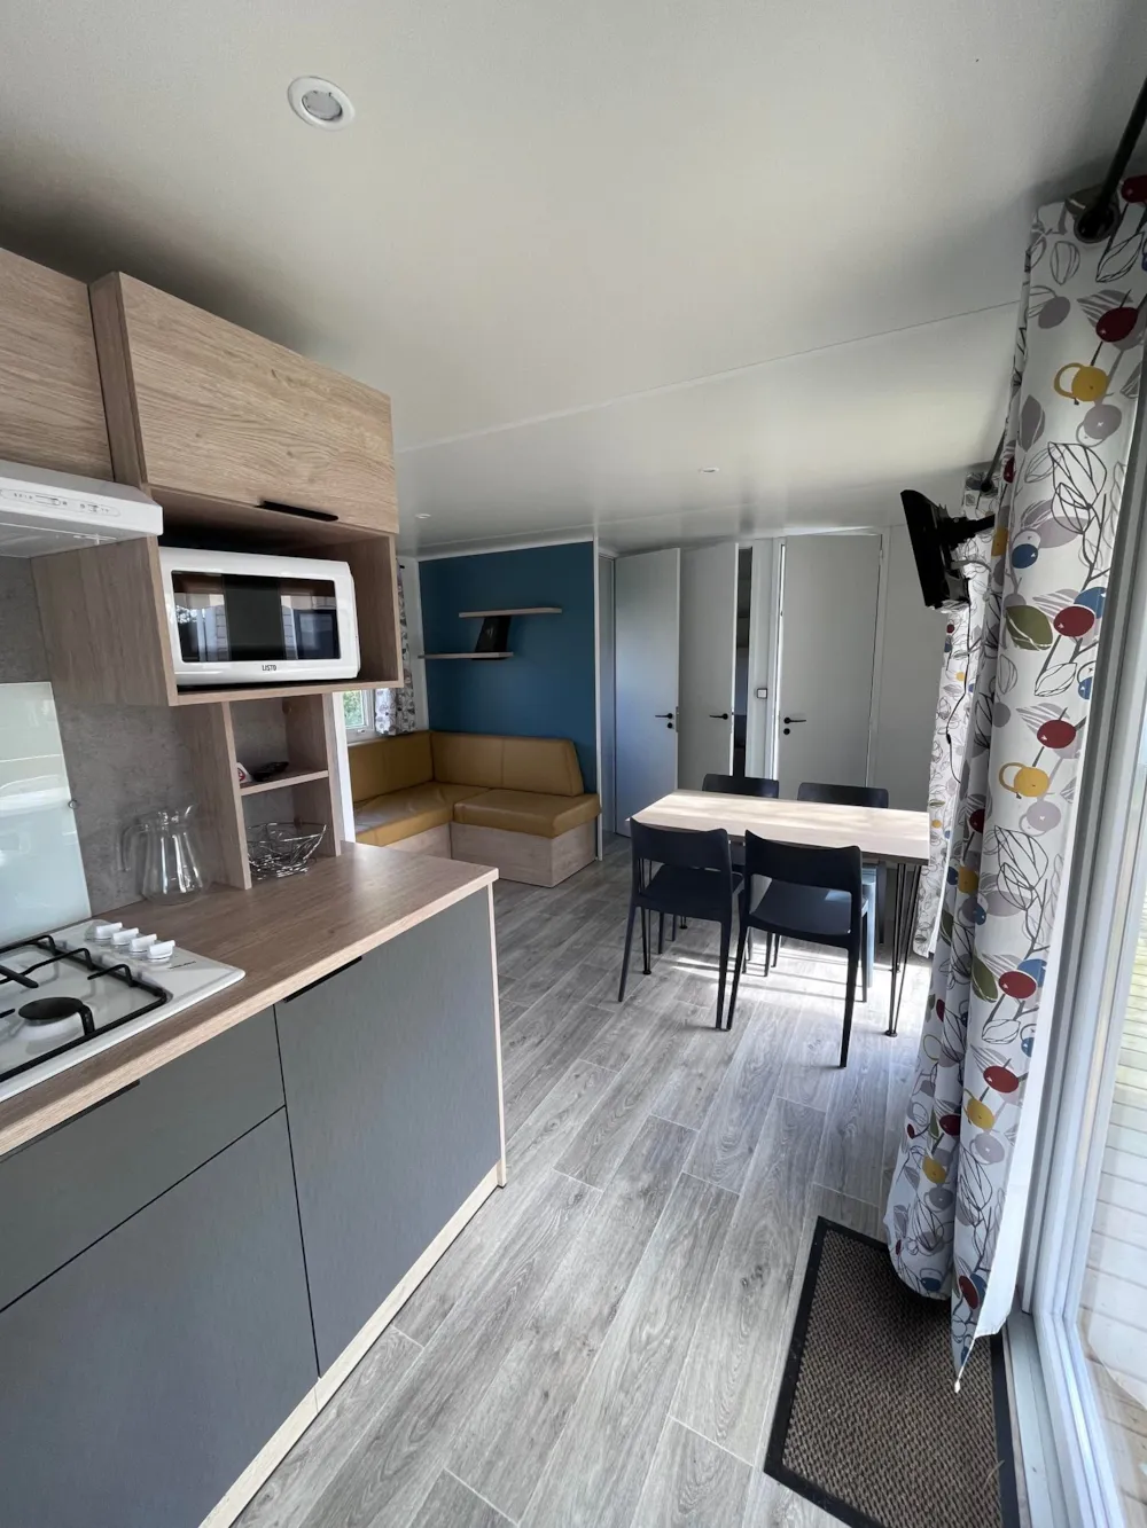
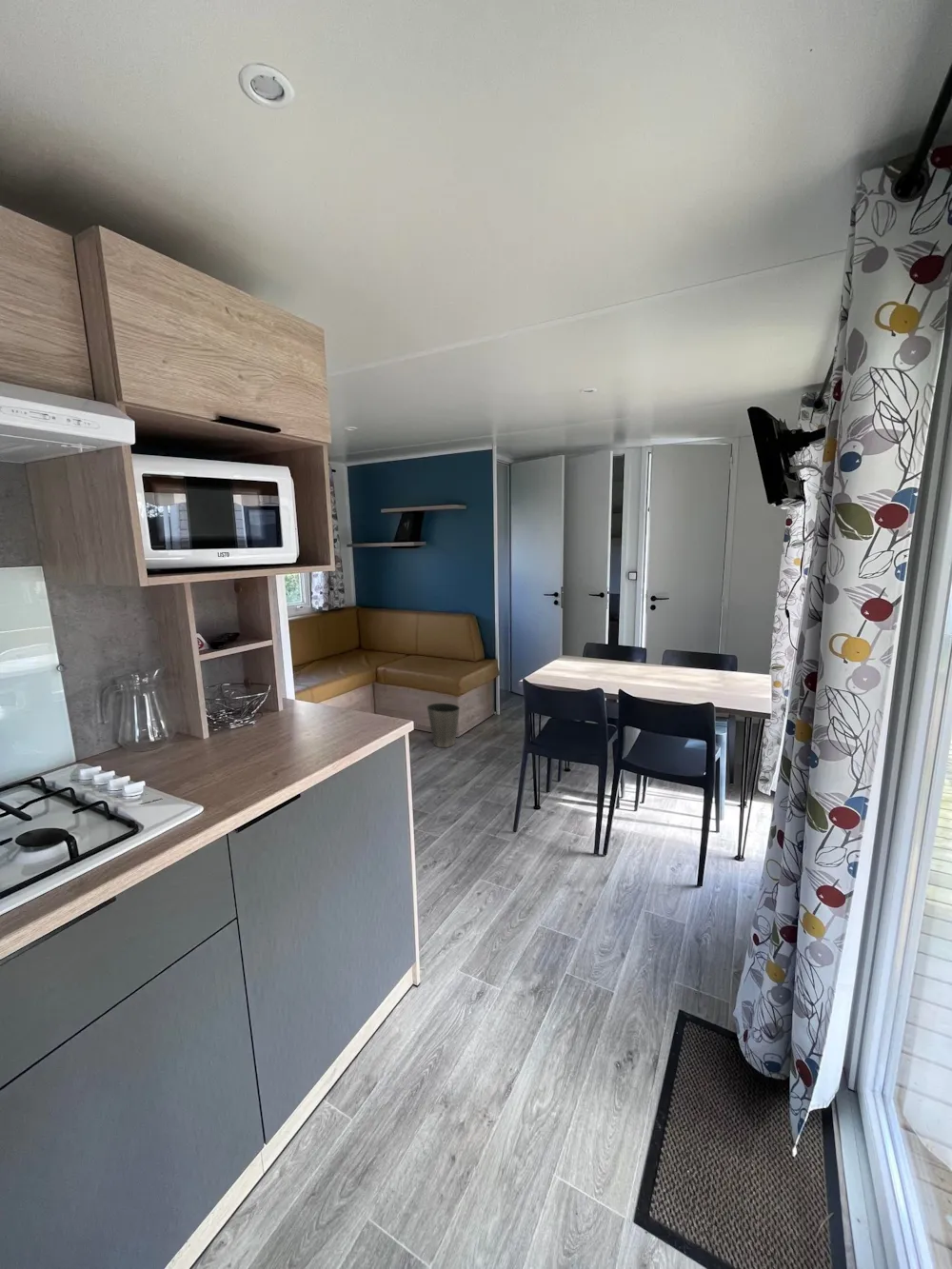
+ waste basket [426,703,461,748]
